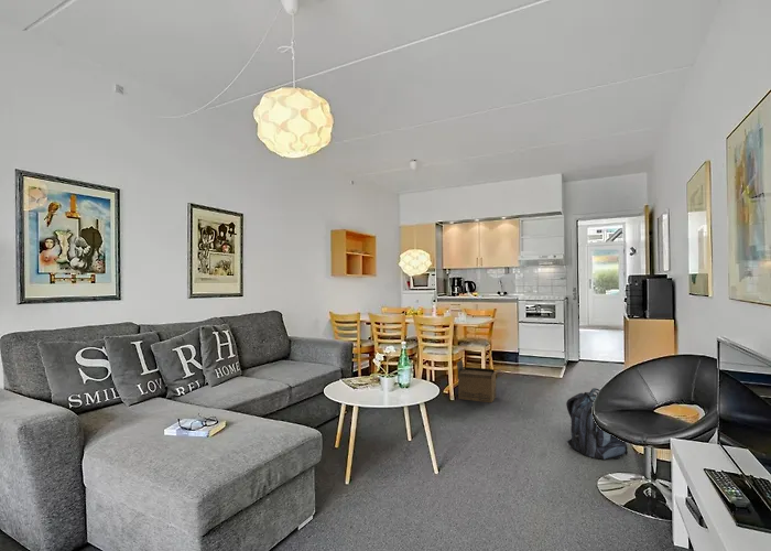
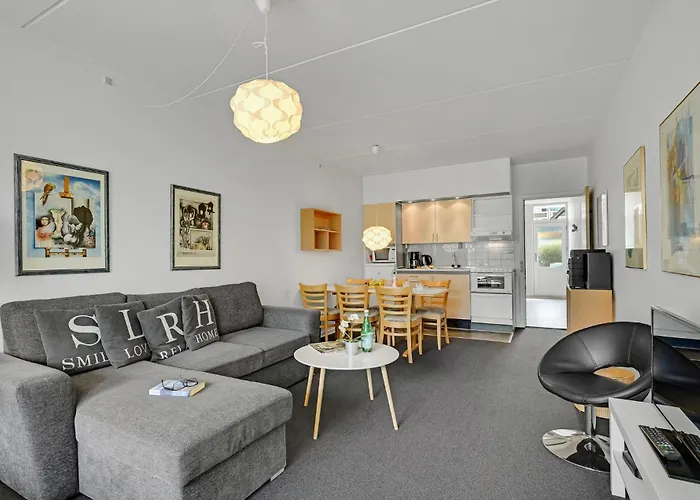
- backpack [565,387,629,461]
- cardboard box [456,359,503,403]
